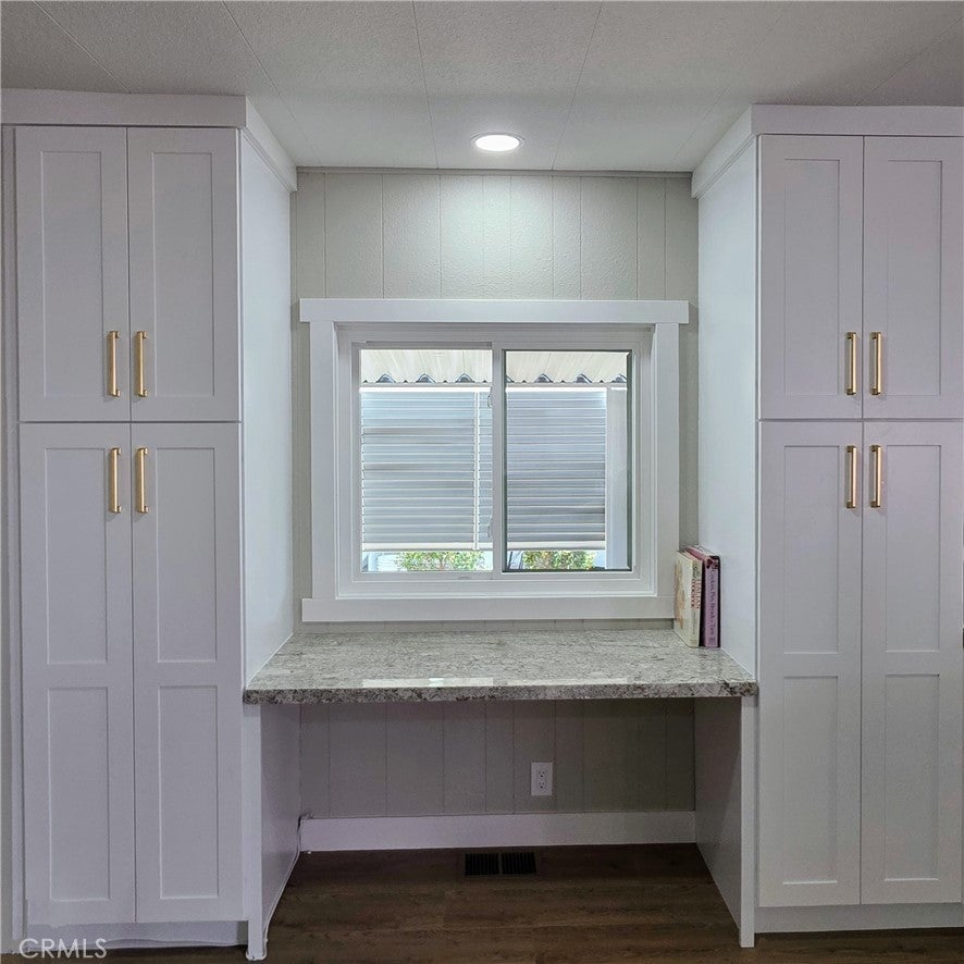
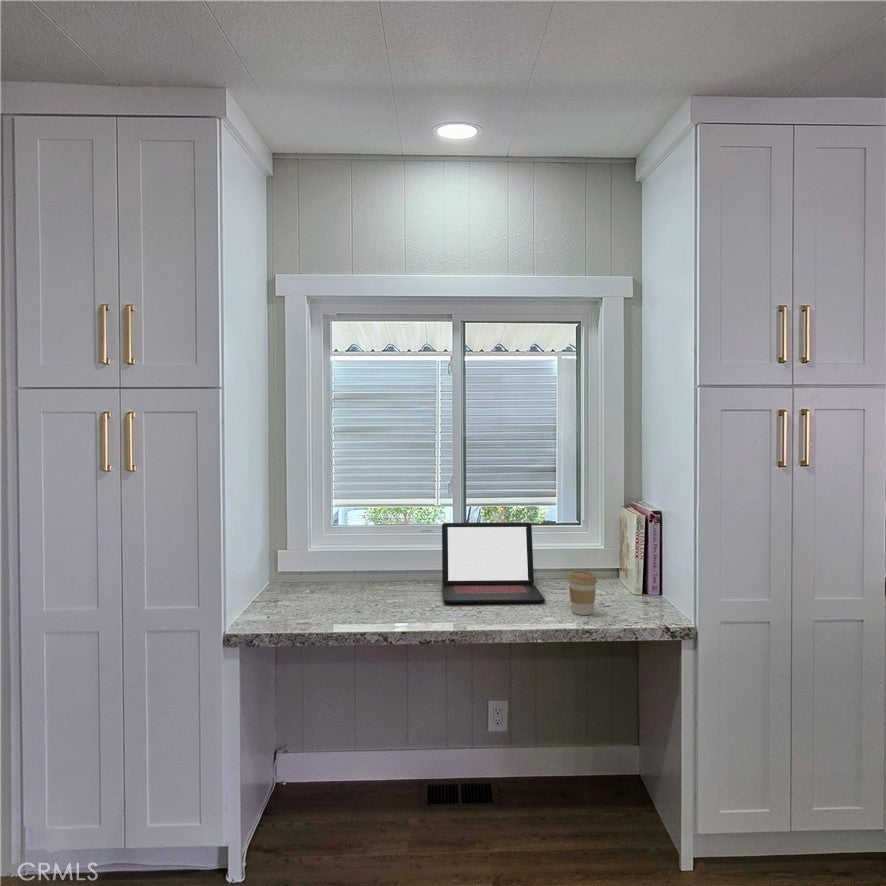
+ coffee cup [567,570,598,616]
+ laptop [441,522,546,604]
